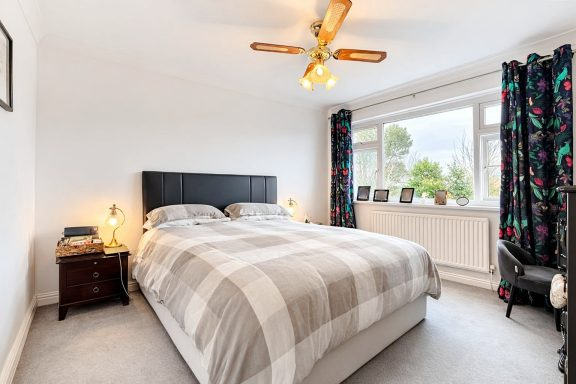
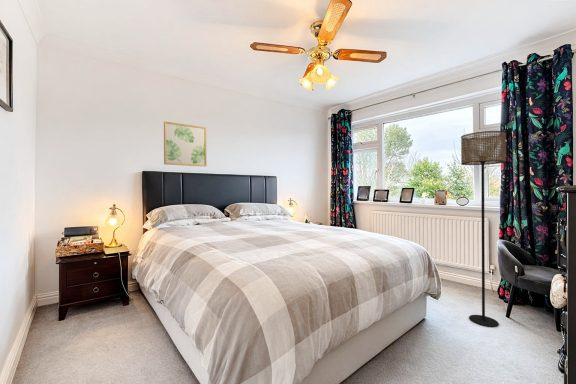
+ floor lamp [460,130,507,328]
+ wall art [163,121,208,168]
